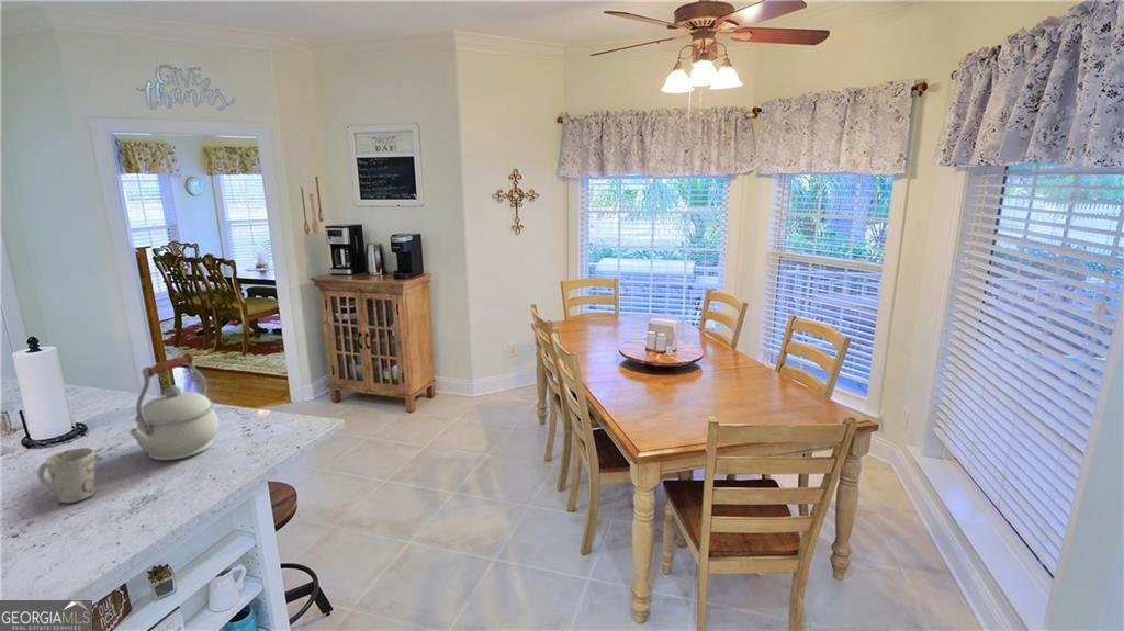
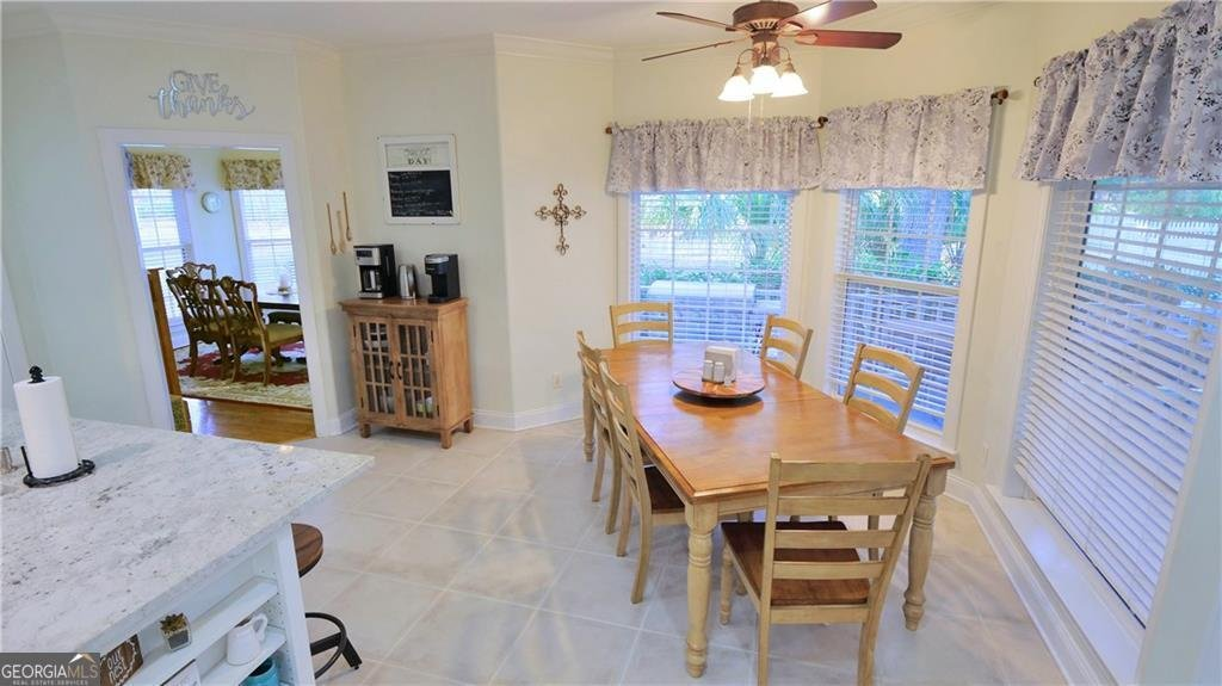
- mug [36,447,95,504]
- kettle [127,352,220,461]
